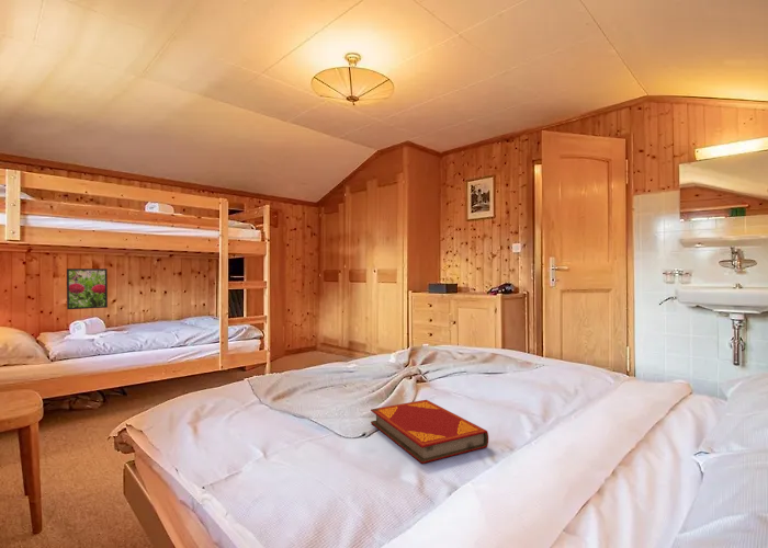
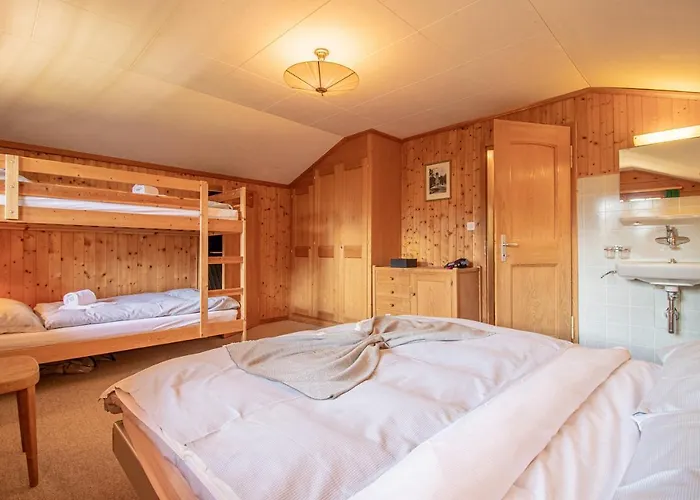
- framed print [66,267,109,310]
- hardback book [370,399,489,465]
